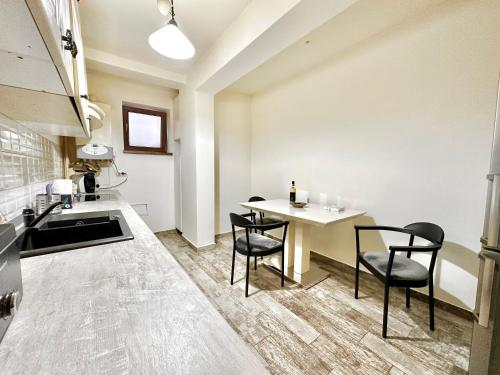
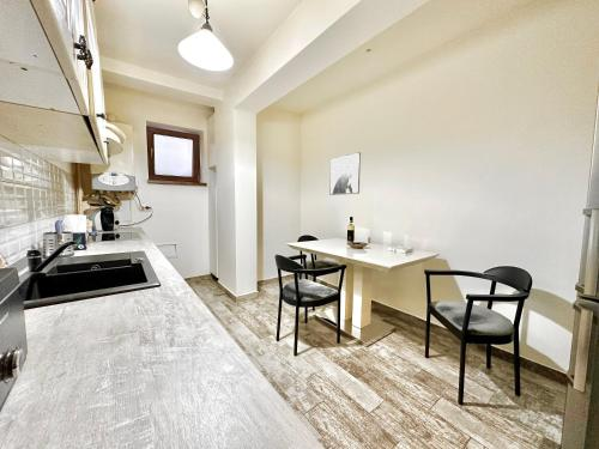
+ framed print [328,151,362,196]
